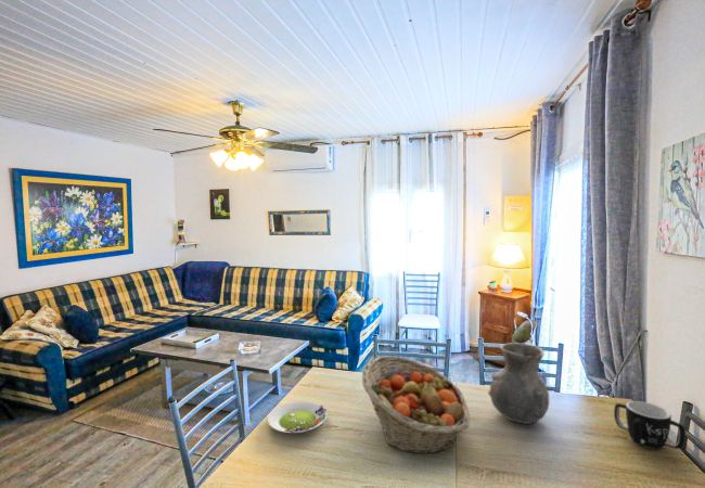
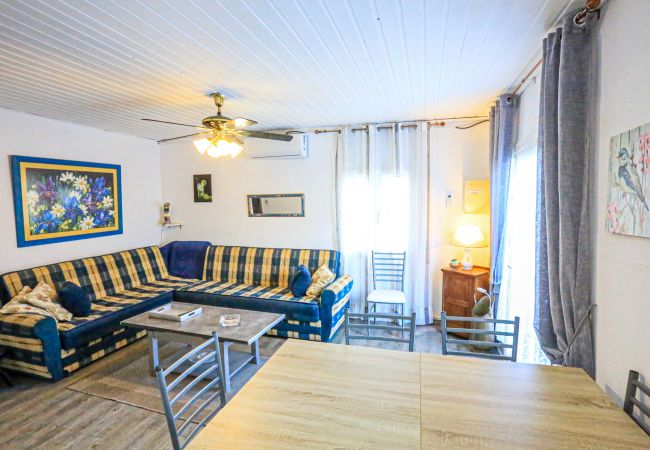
- fruit basket [361,355,471,454]
- vase [487,342,551,425]
- salad plate [267,400,328,434]
- mug [613,400,687,450]
